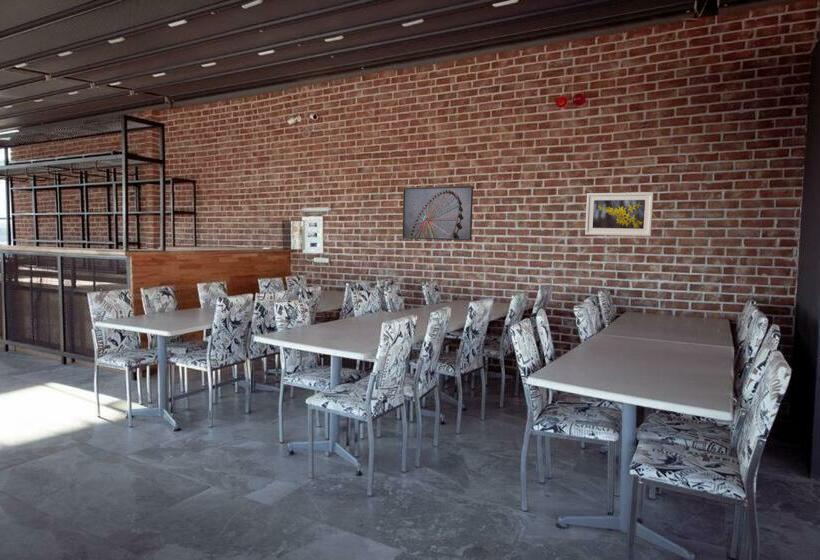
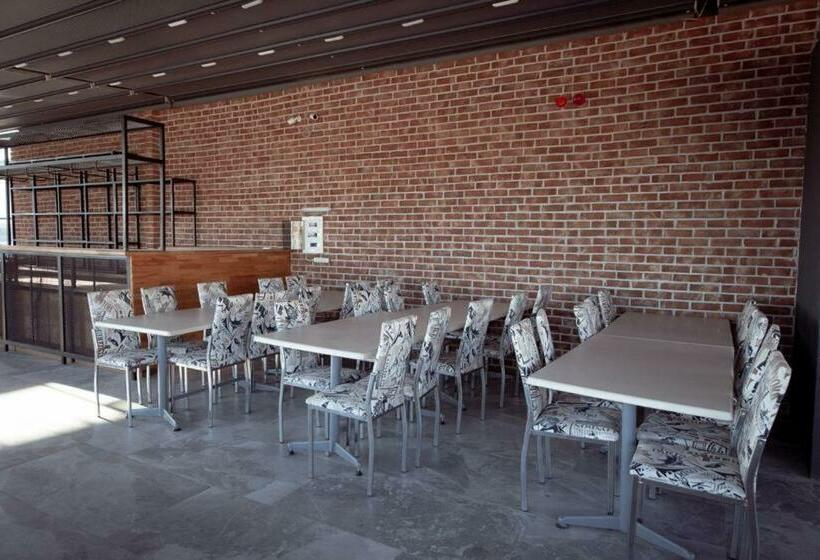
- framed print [401,185,474,241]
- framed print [584,191,654,237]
